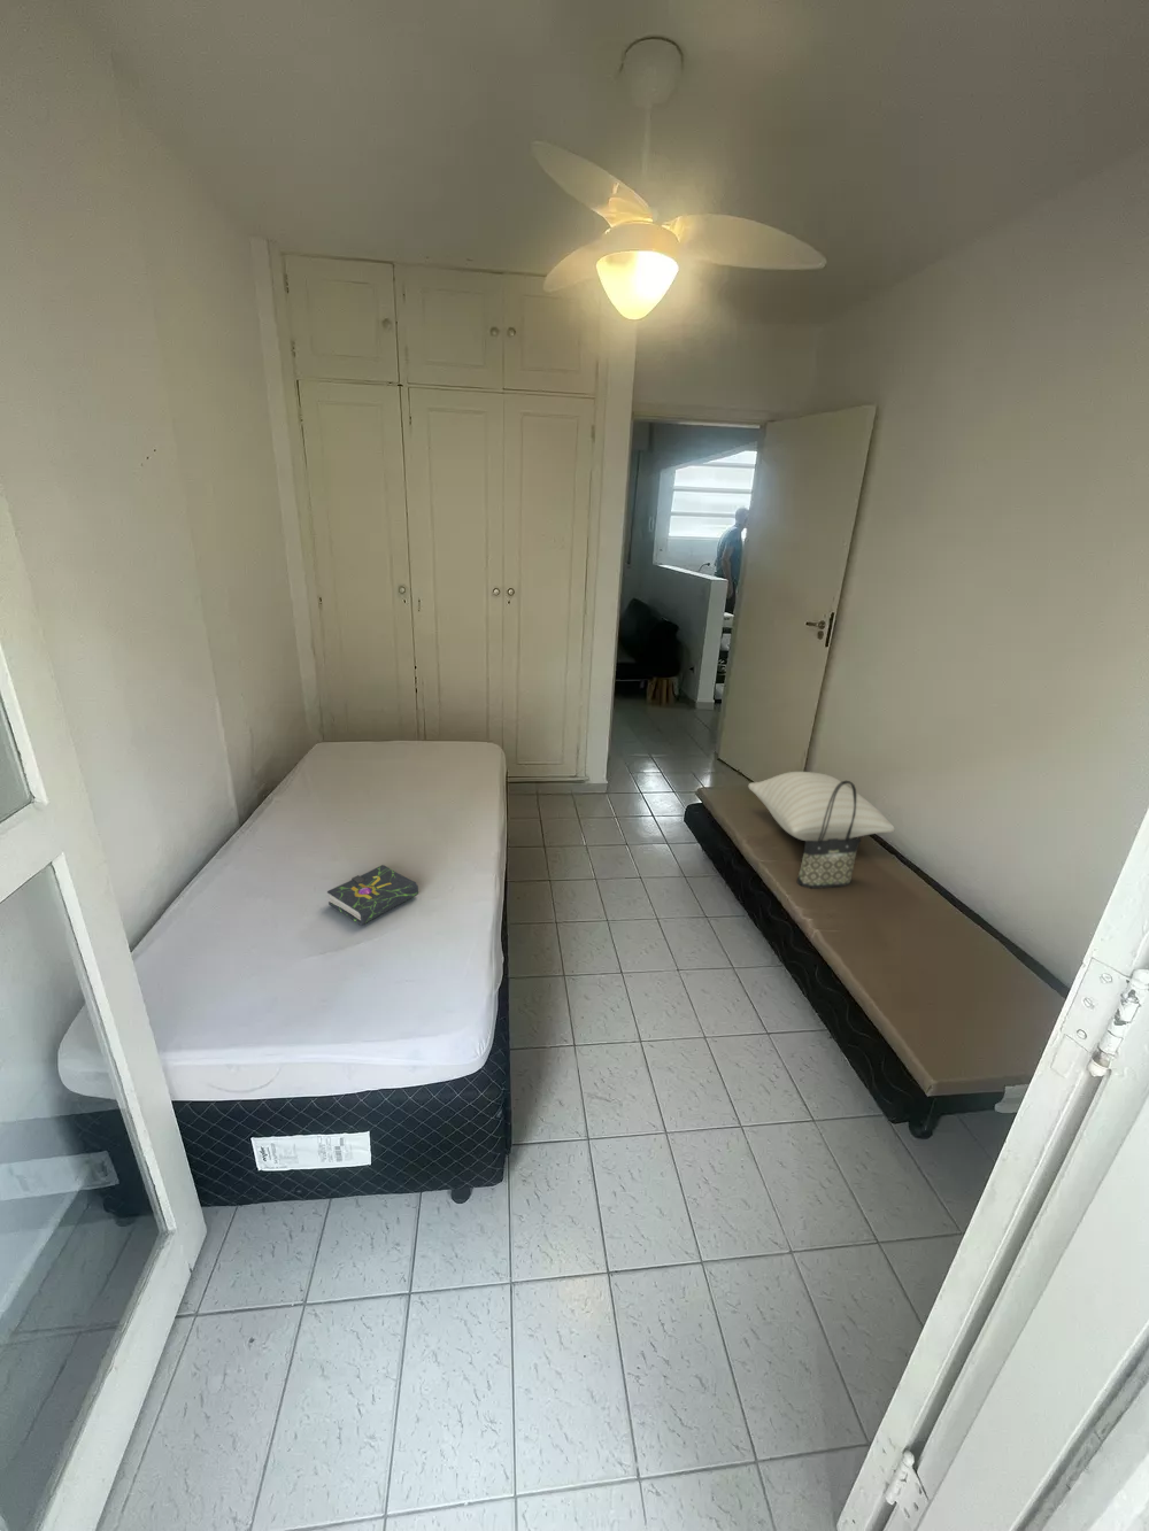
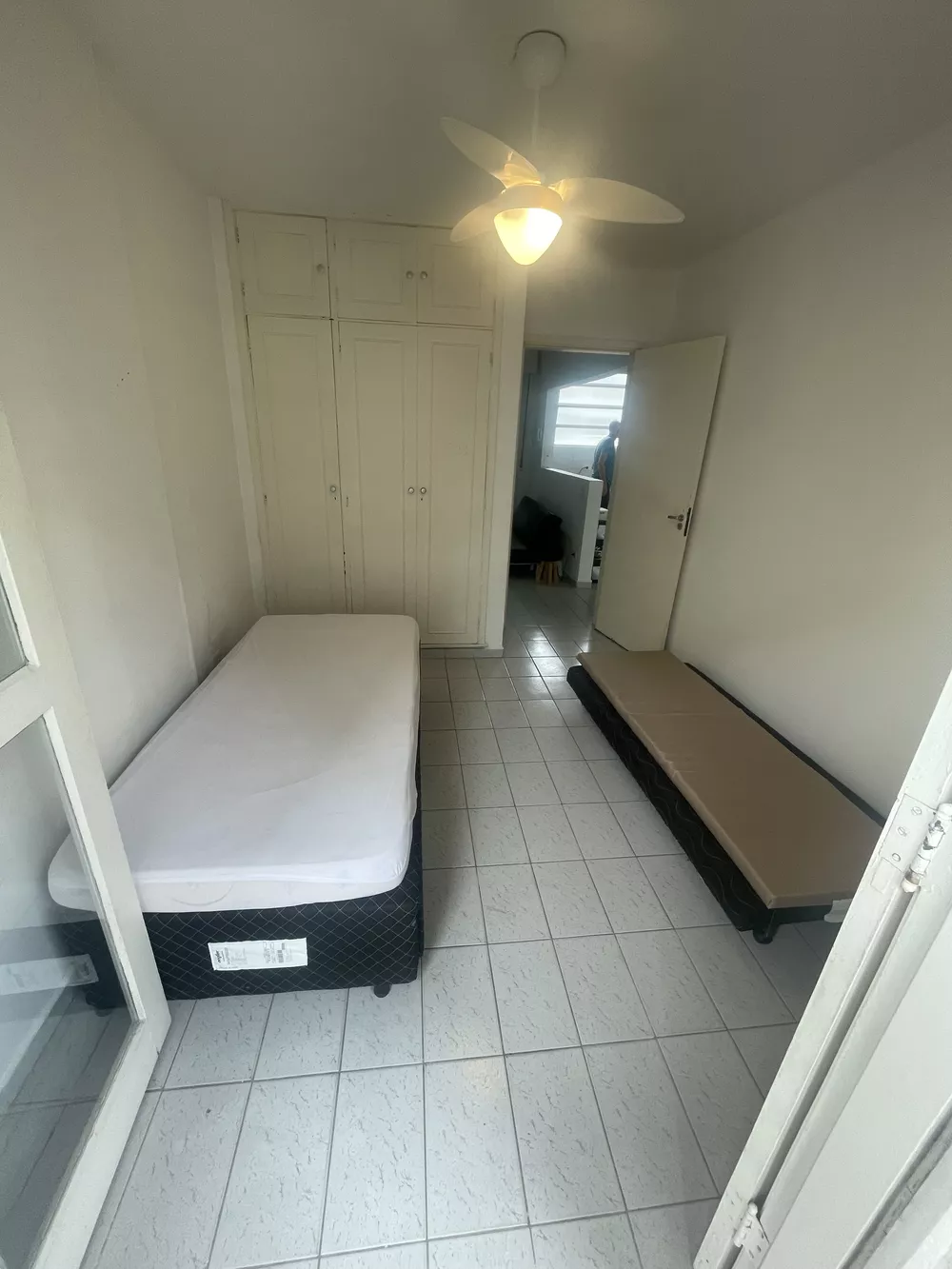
- tote bag [797,779,862,890]
- book [326,864,419,927]
- pillow [747,771,897,842]
